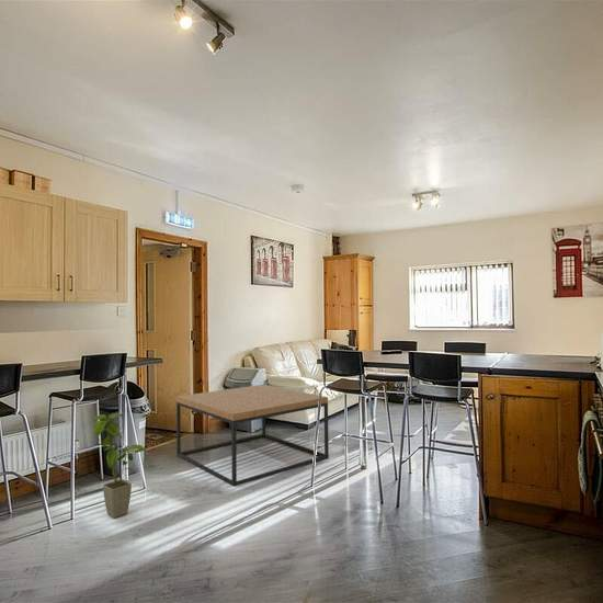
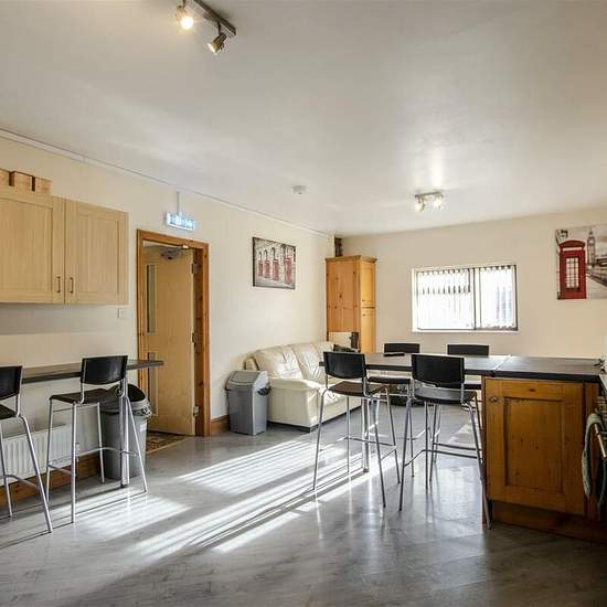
- coffee table [175,384,330,488]
- house plant [92,412,148,519]
